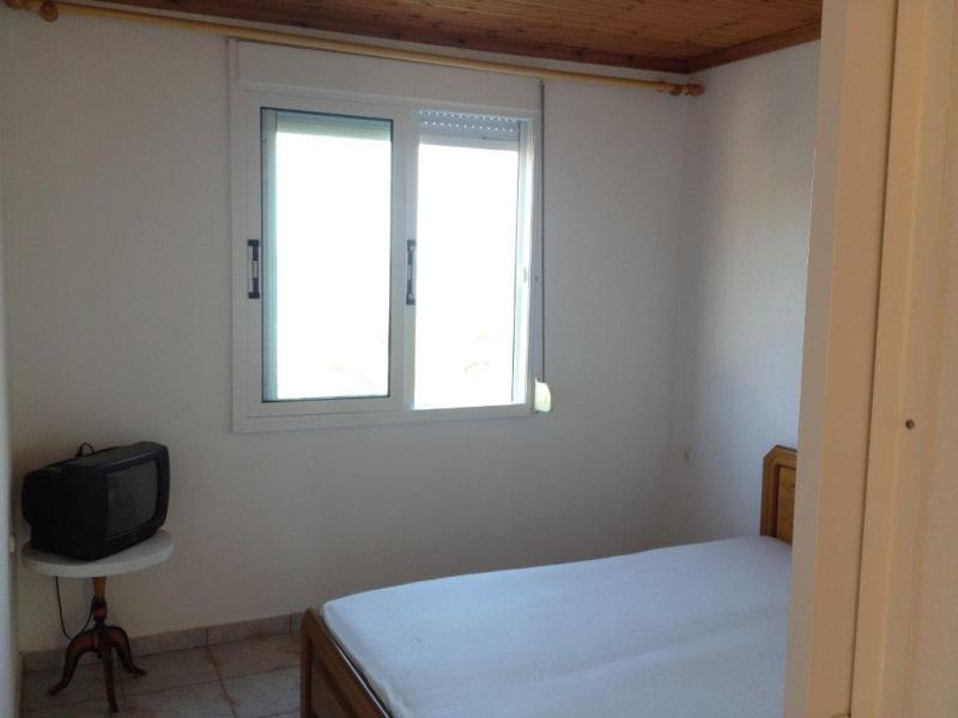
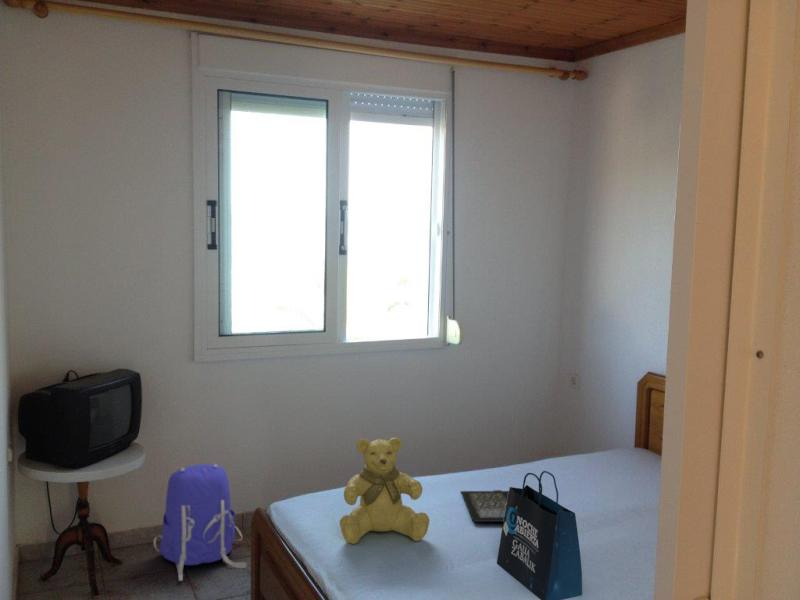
+ teddy bear [339,437,430,545]
+ backpack [153,463,248,582]
+ tote bag [496,470,583,600]
+ clutch bag [460,489,509,523]
